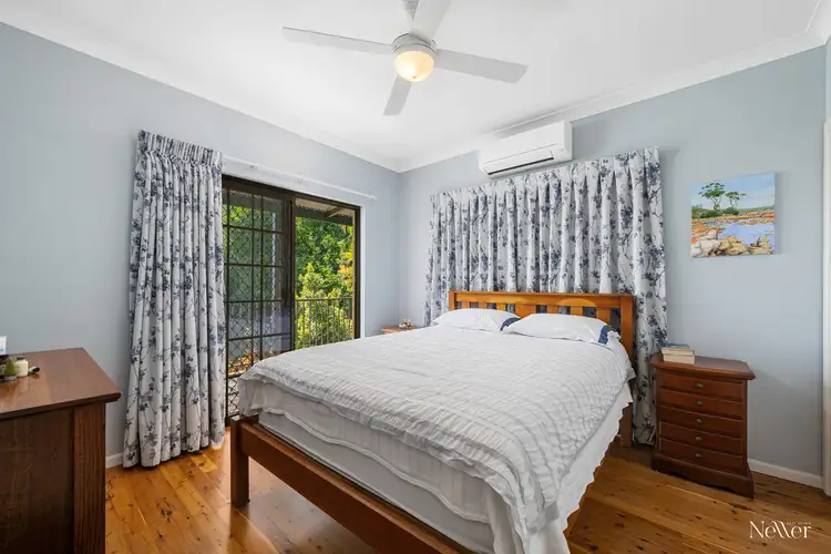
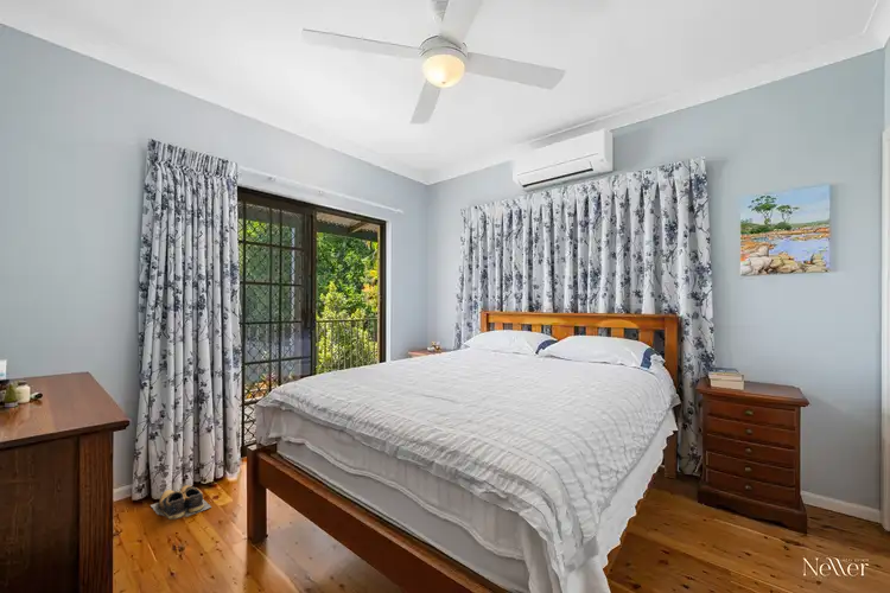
+ shoes [150,484,212,521]
